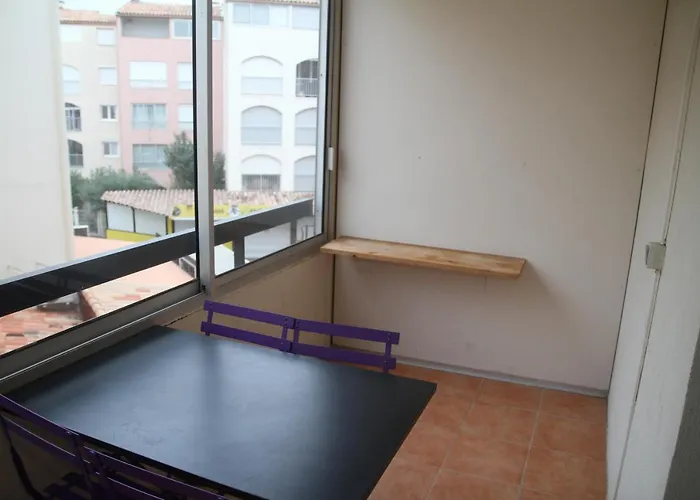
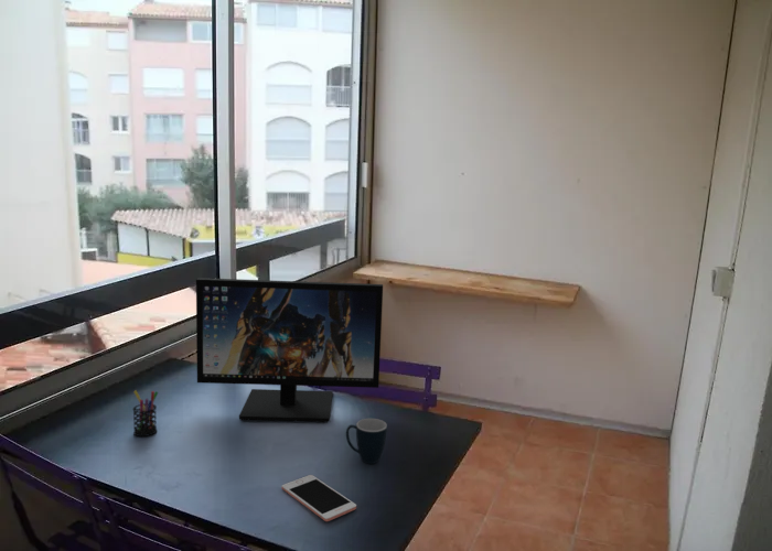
+ pen holder [131,389,159,437]
+ computer monitor [195,277,384,423]
+ cell phone [280,474,357,522]
+ mug [345,418,388,465]
